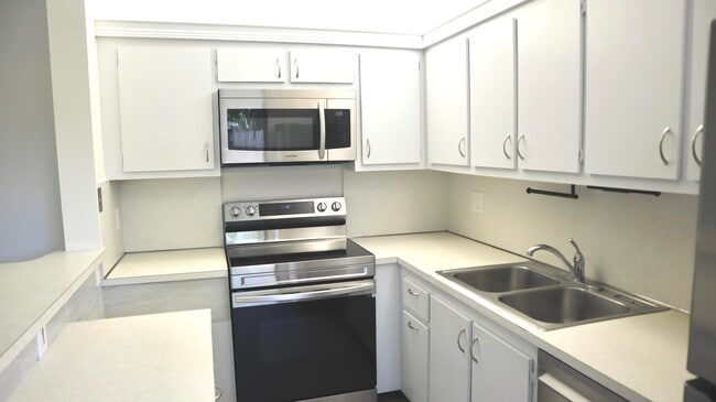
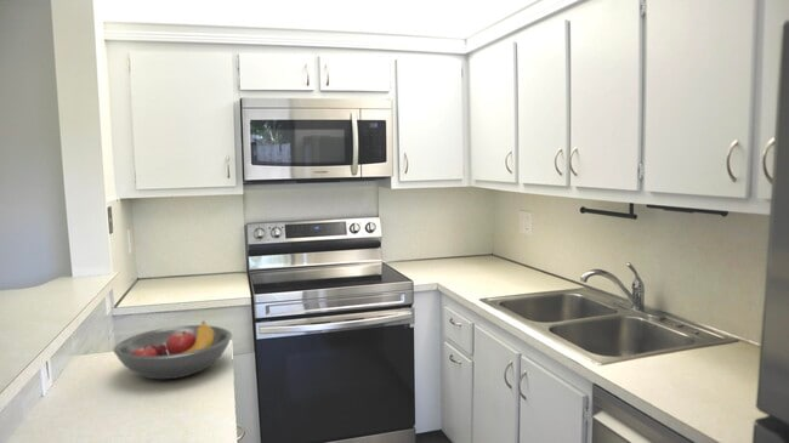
+ fruit bowl [113,320,233,380]
